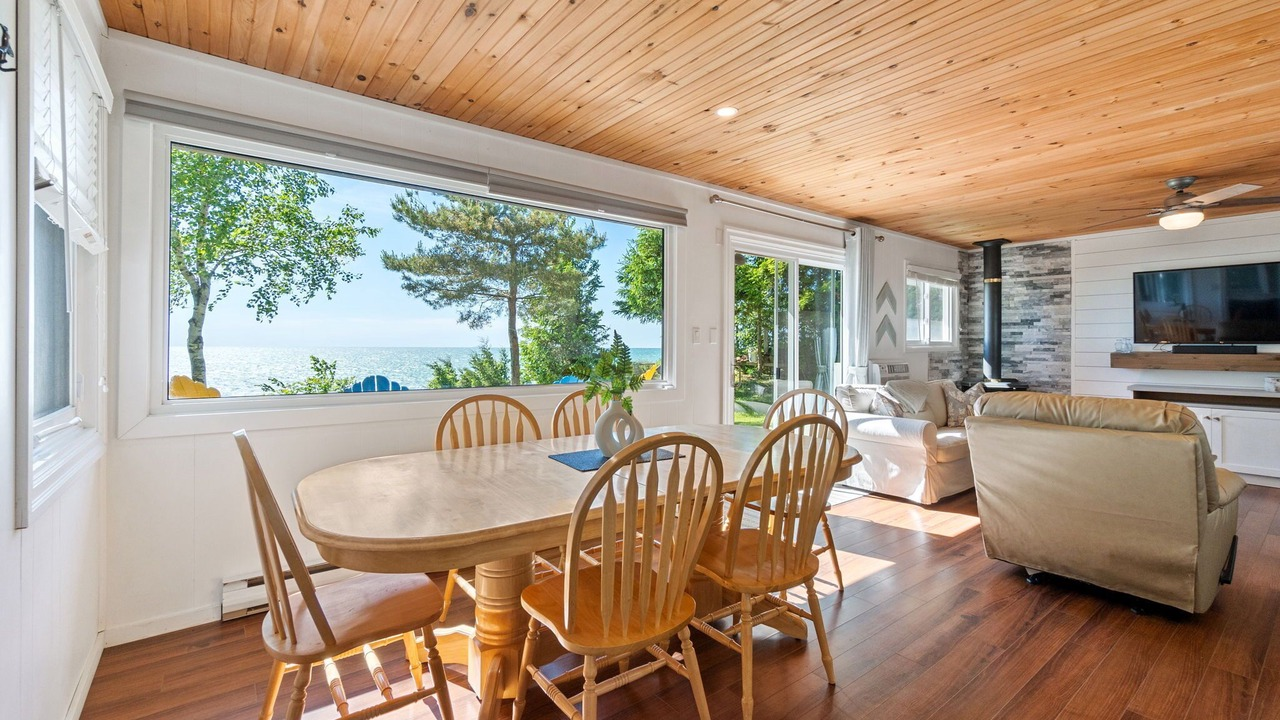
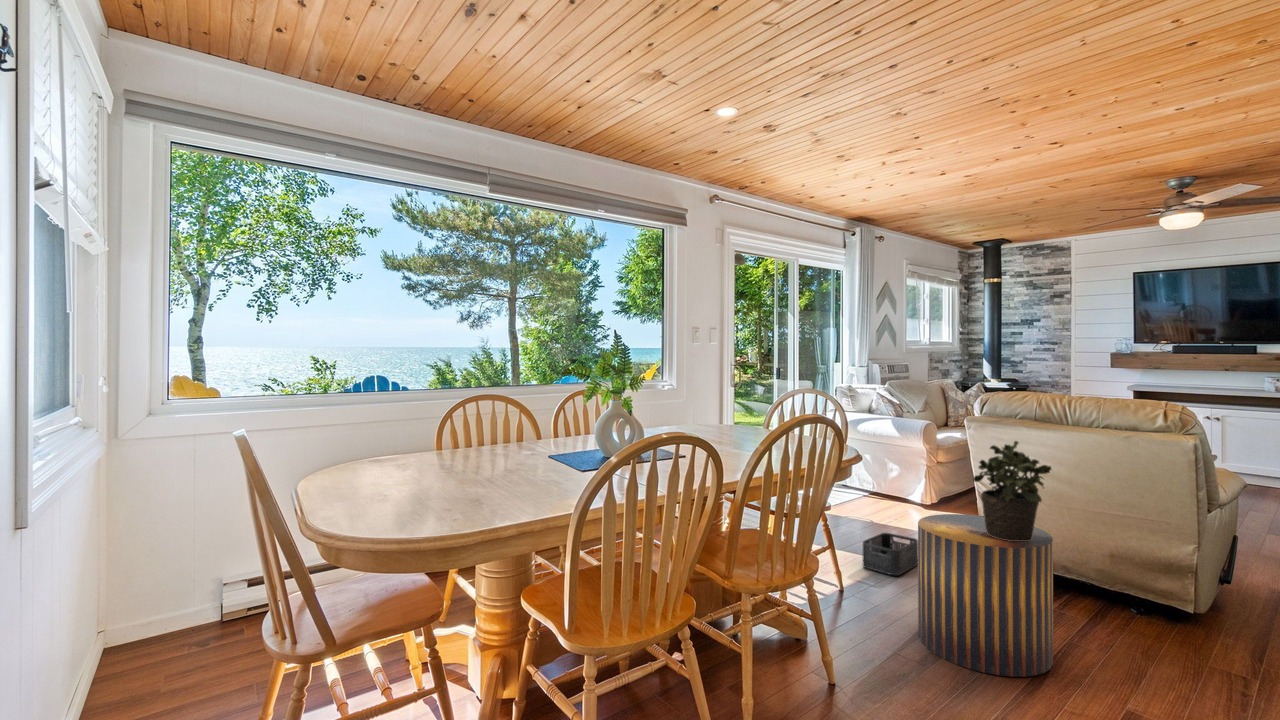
+ stool [917,513,1054,678]
+ potted plant [972,440,1053,541]
+ storage bin [862,532,918,576]
